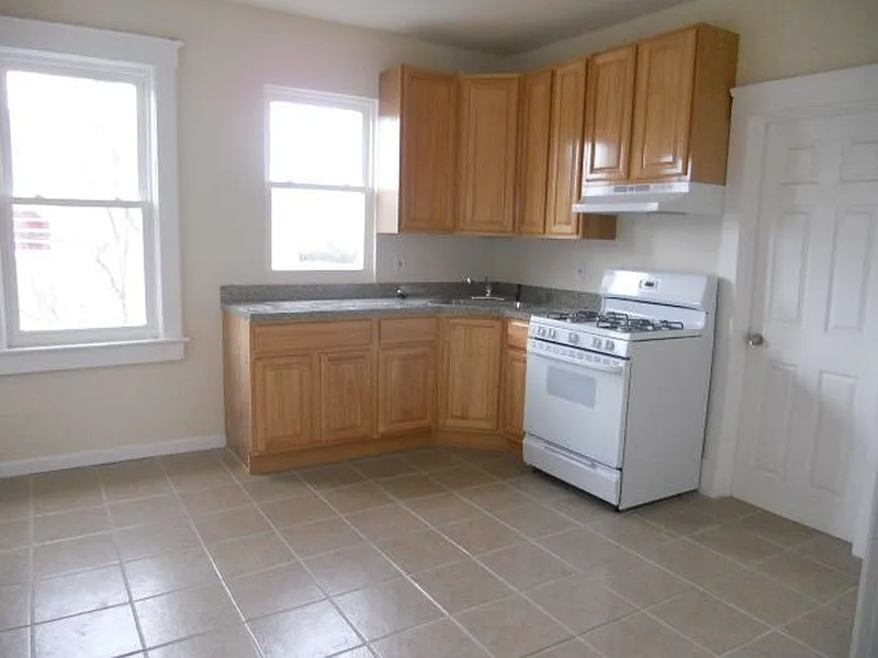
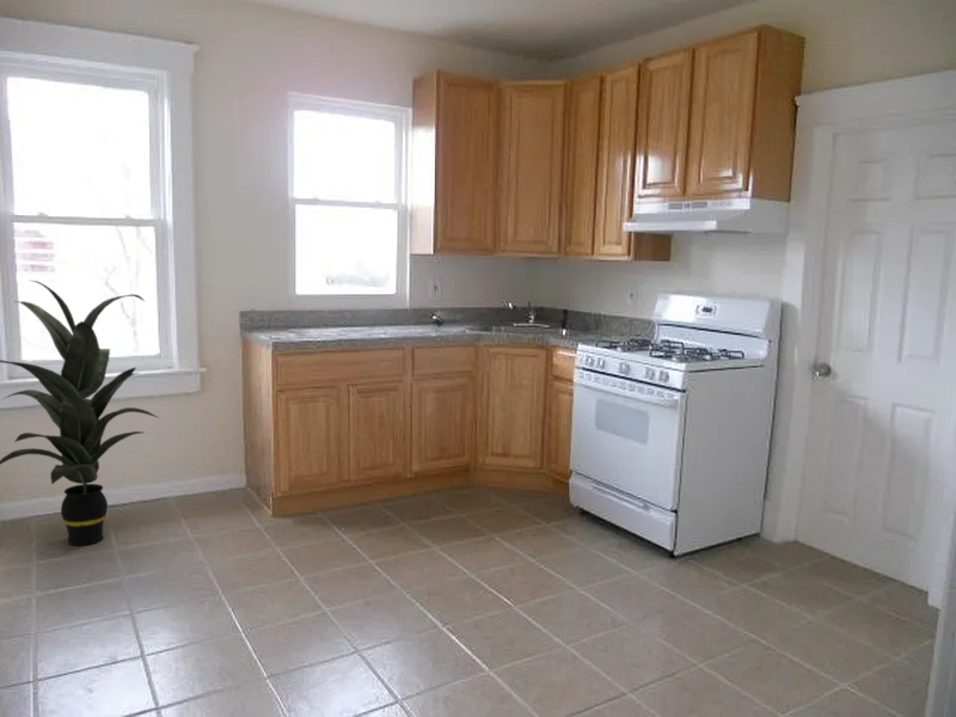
+ indoor plant [0,278,160,546]
